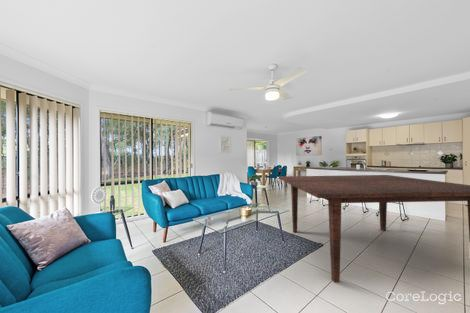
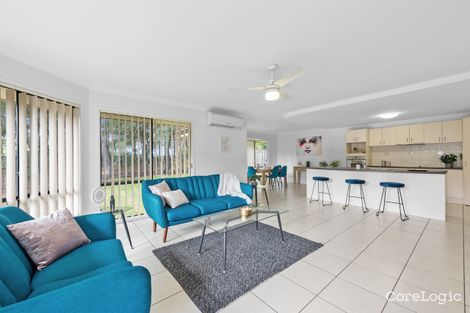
- table [277,174,470,283]
